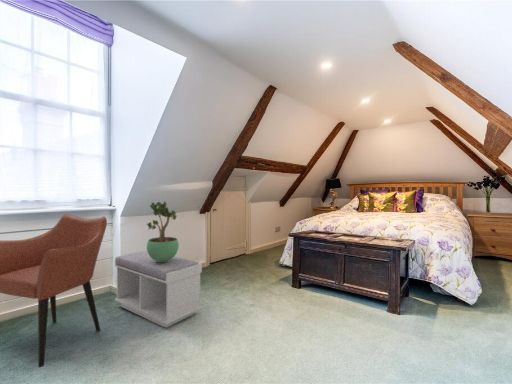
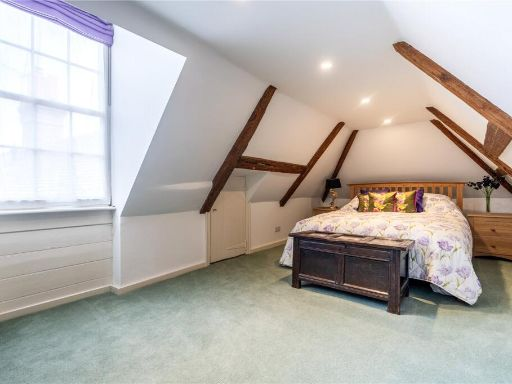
- armchair [0,213,108,368]
- potted plant [146,201,180,262]
- bench [114,250,203,328]
